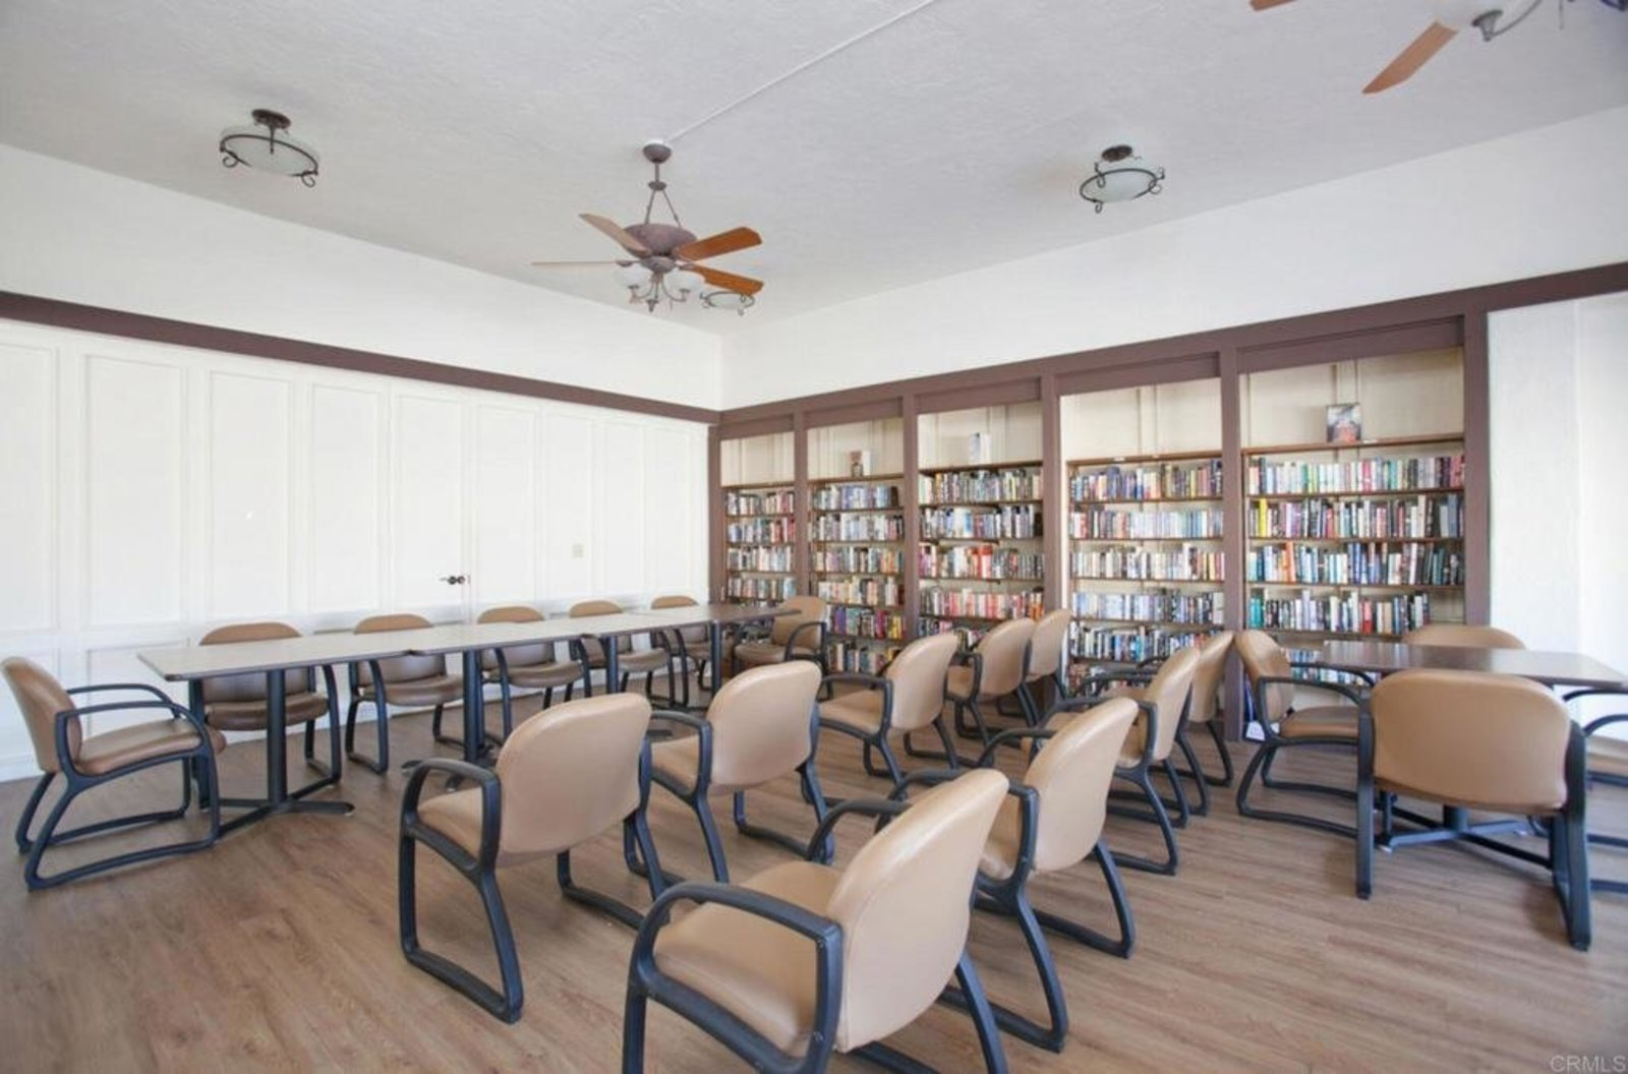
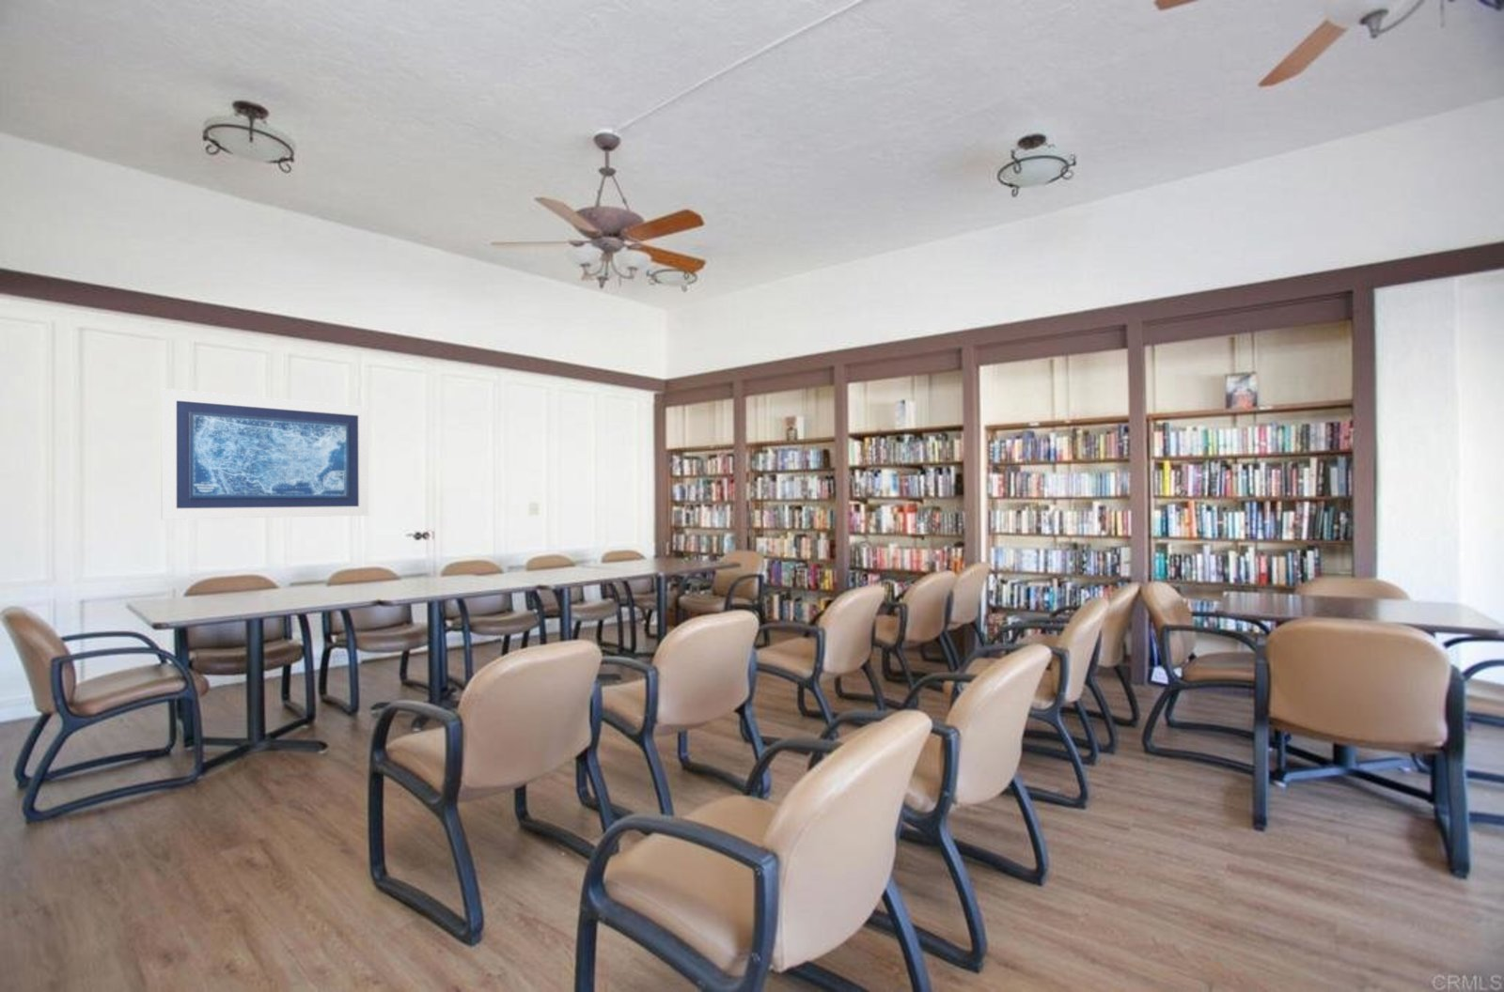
+ wall art [159,388,370,520]
